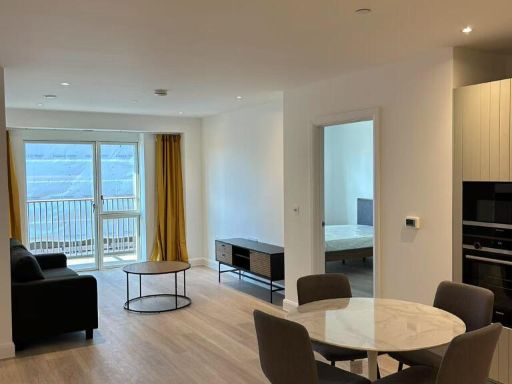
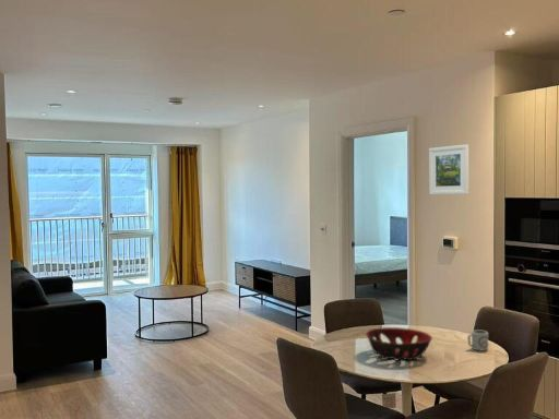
+ cup [466,328,489,351]
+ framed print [428,143,471,195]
+ decorative bowl [365,326,433,362]
